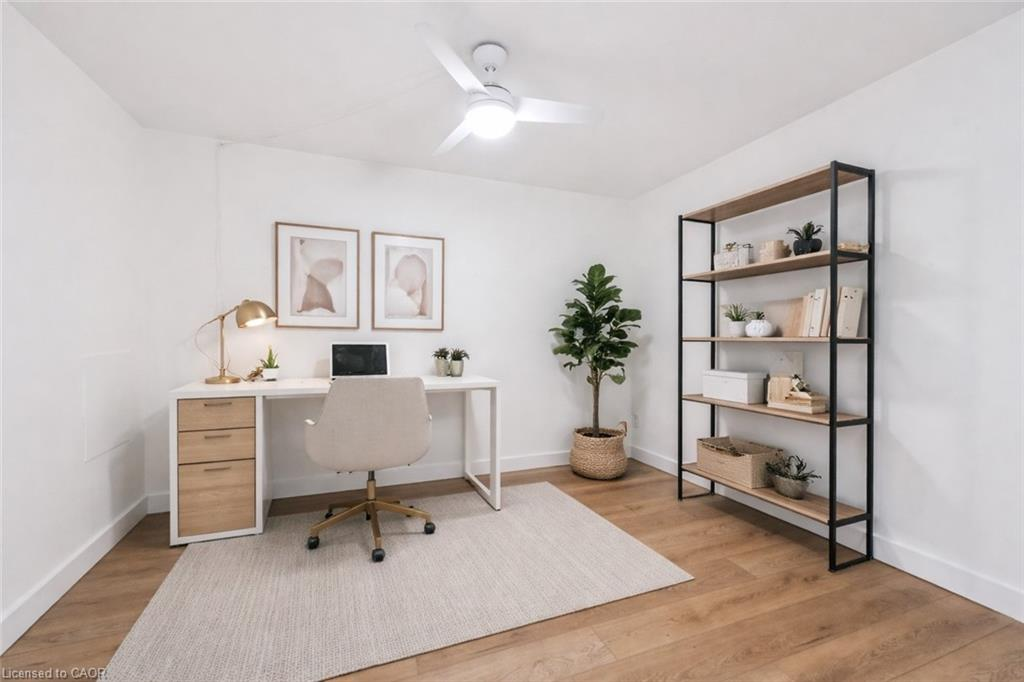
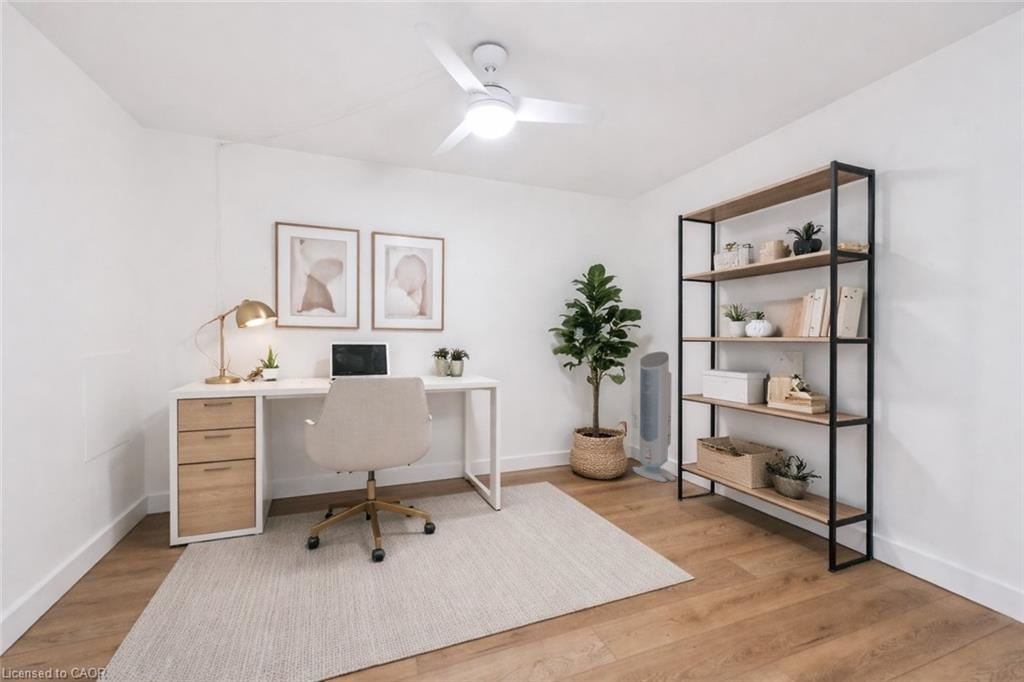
+ air purifier [632,351,676,483]
